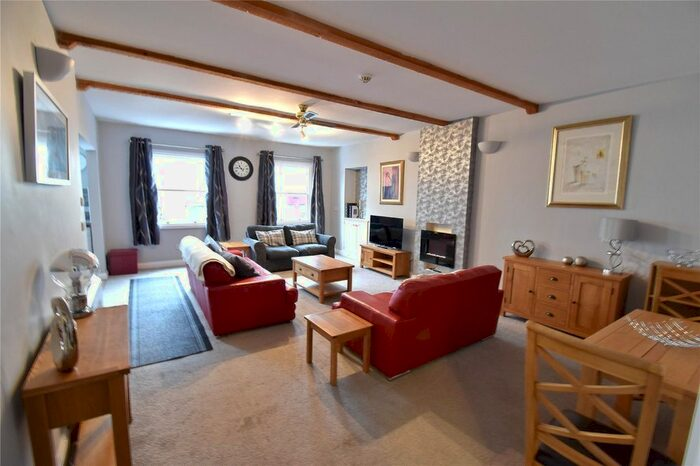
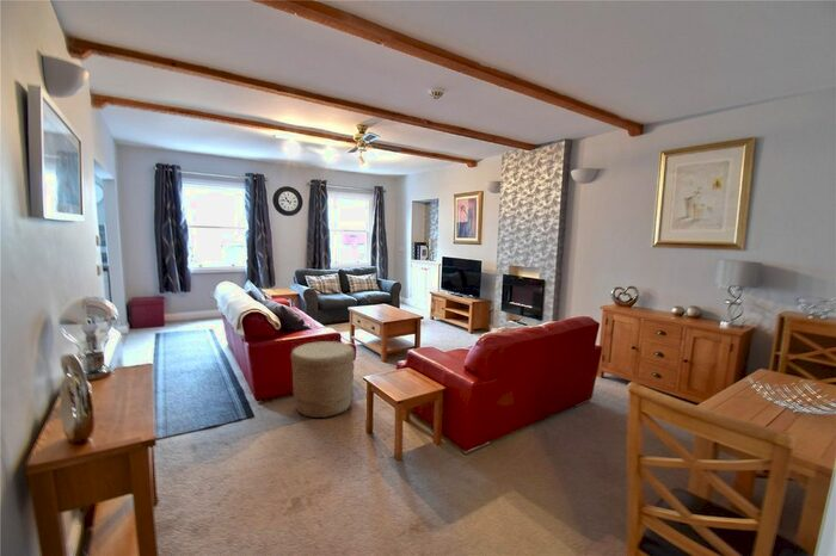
+ basket [290,340,356,419]
